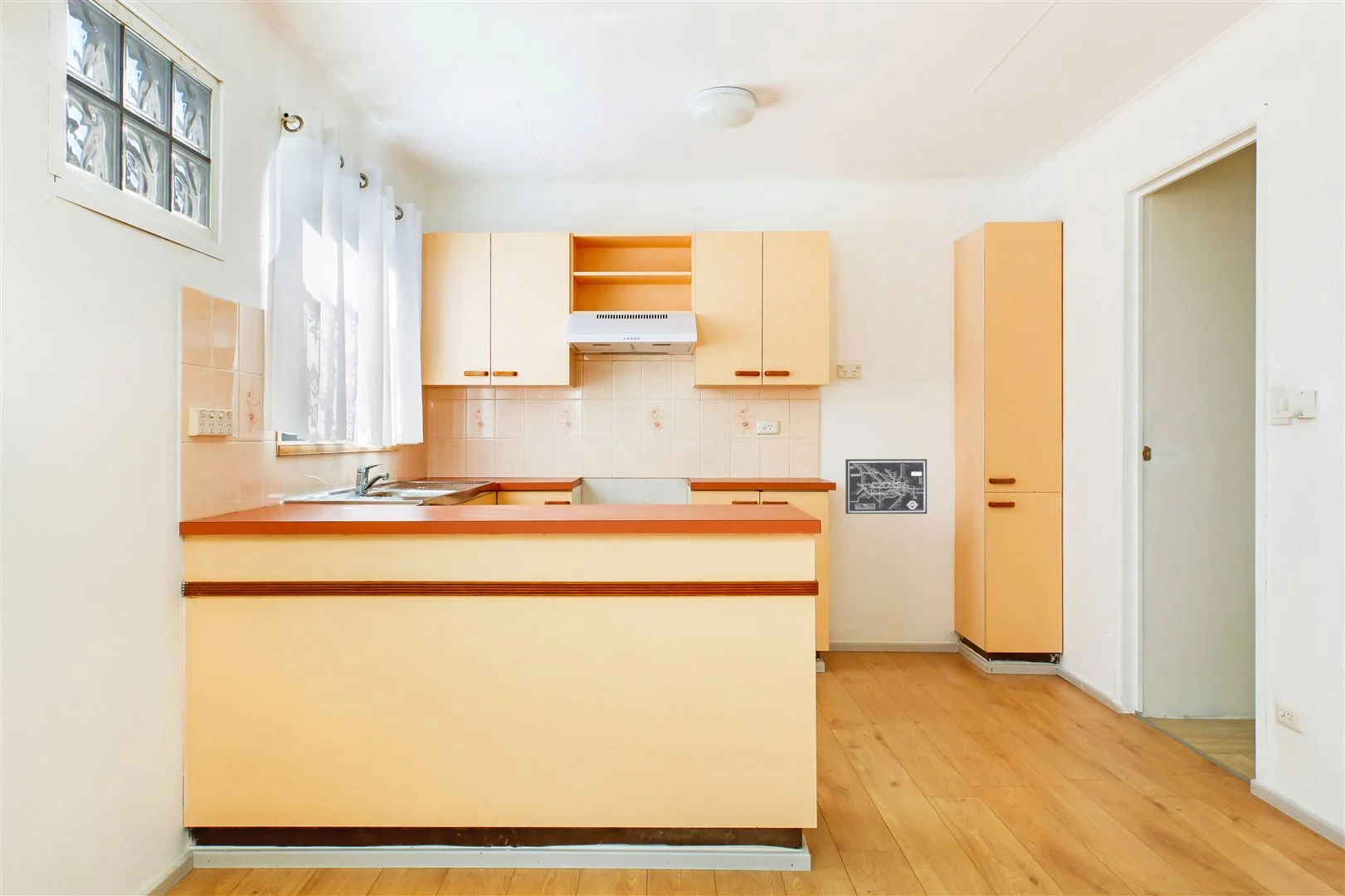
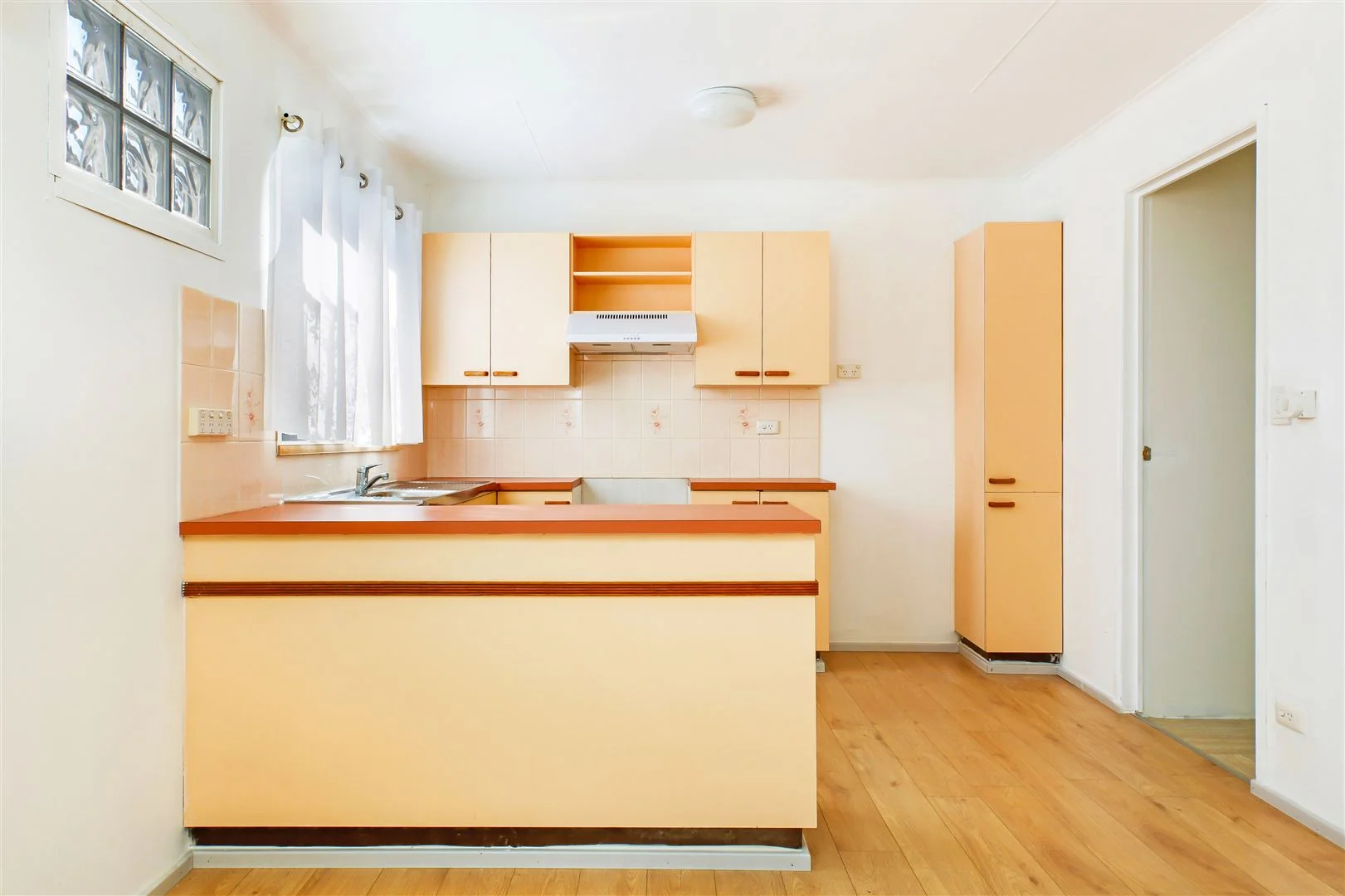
- wall art [845,458,928,514]
